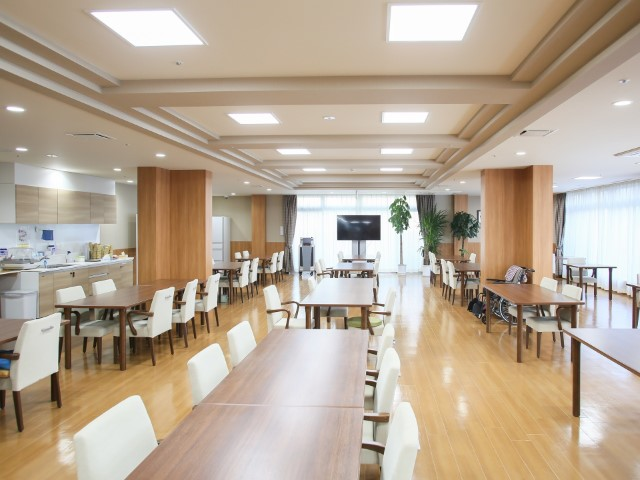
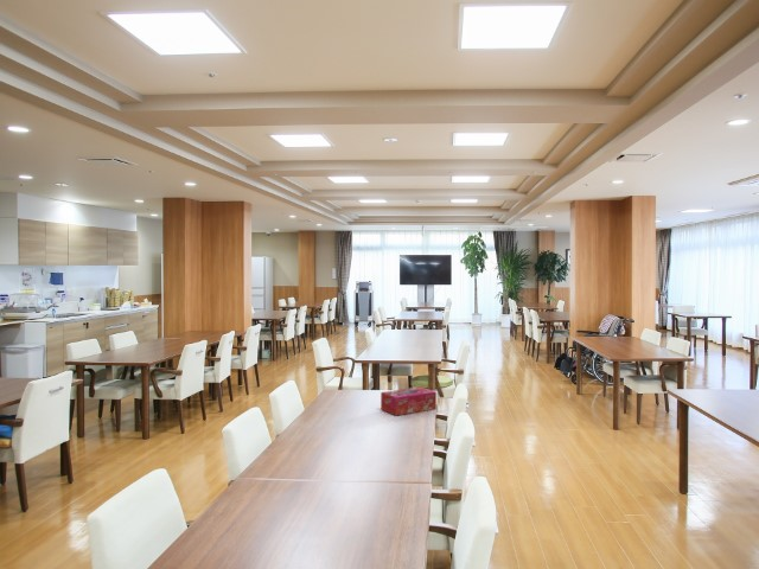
+ tissue box [380,386,438,416]
